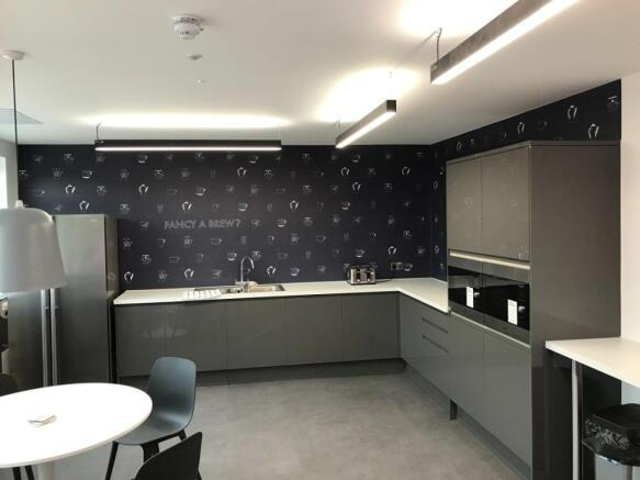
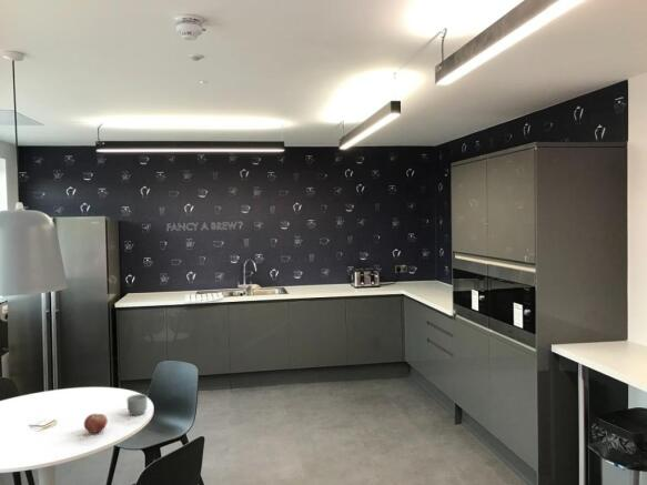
+ mug [125,393,149,416]
+ fruit [83,413,109,434]
